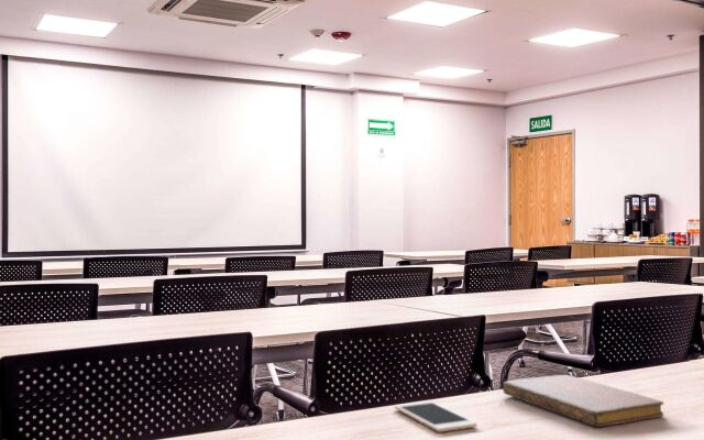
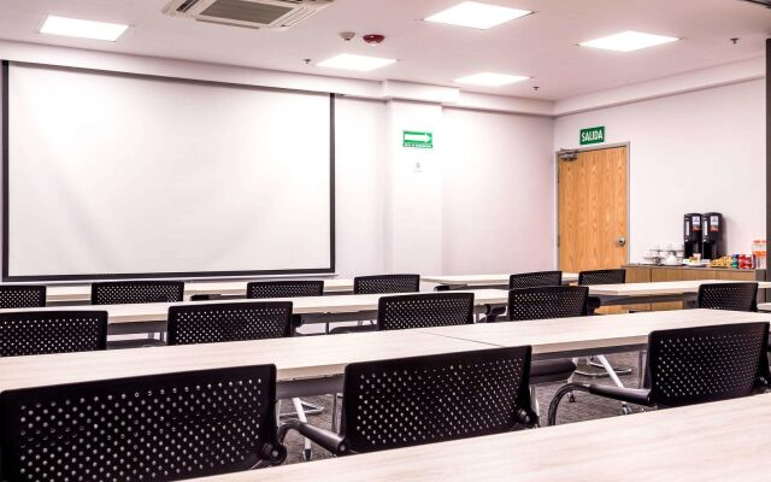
- notebook [502,374,664,428]
- cell phone [394,400,479,433]
